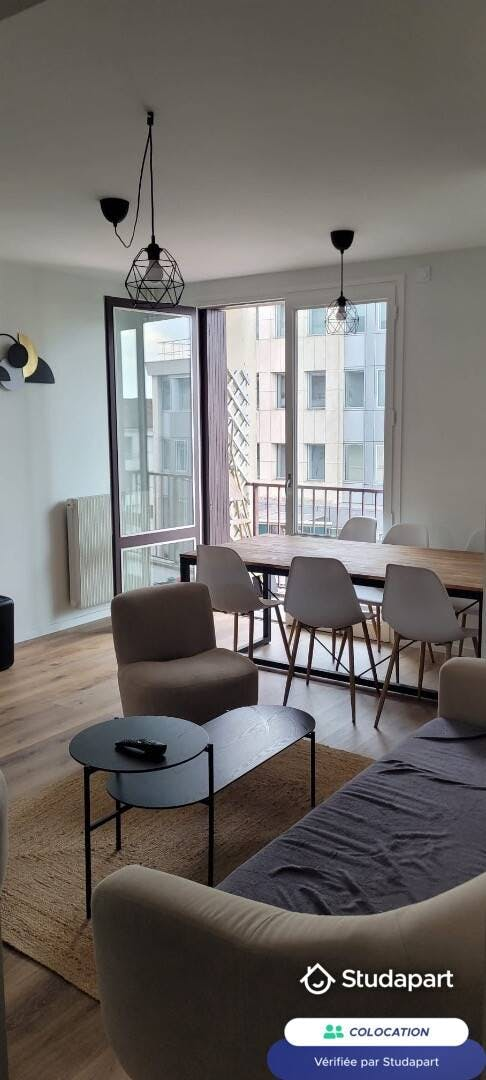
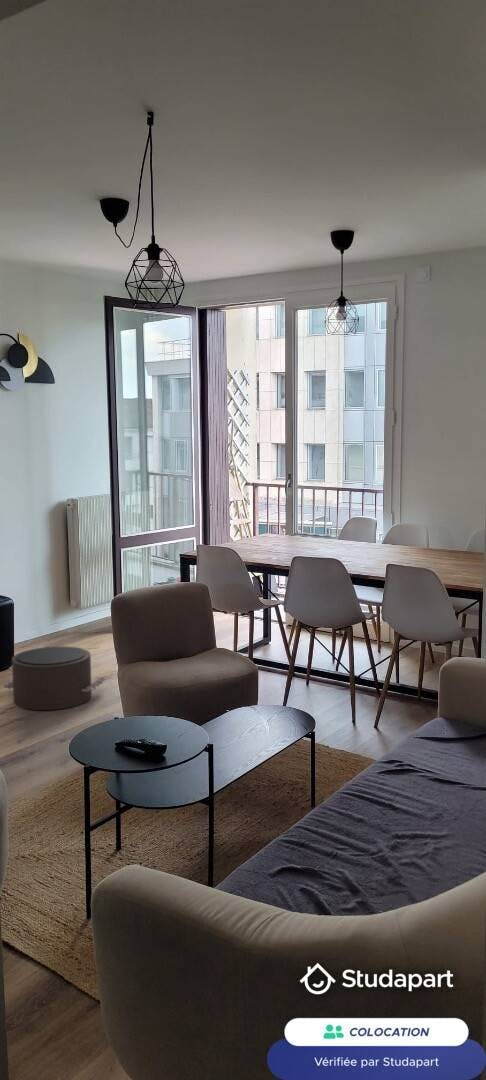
+ pouf [3,646,107,711]
